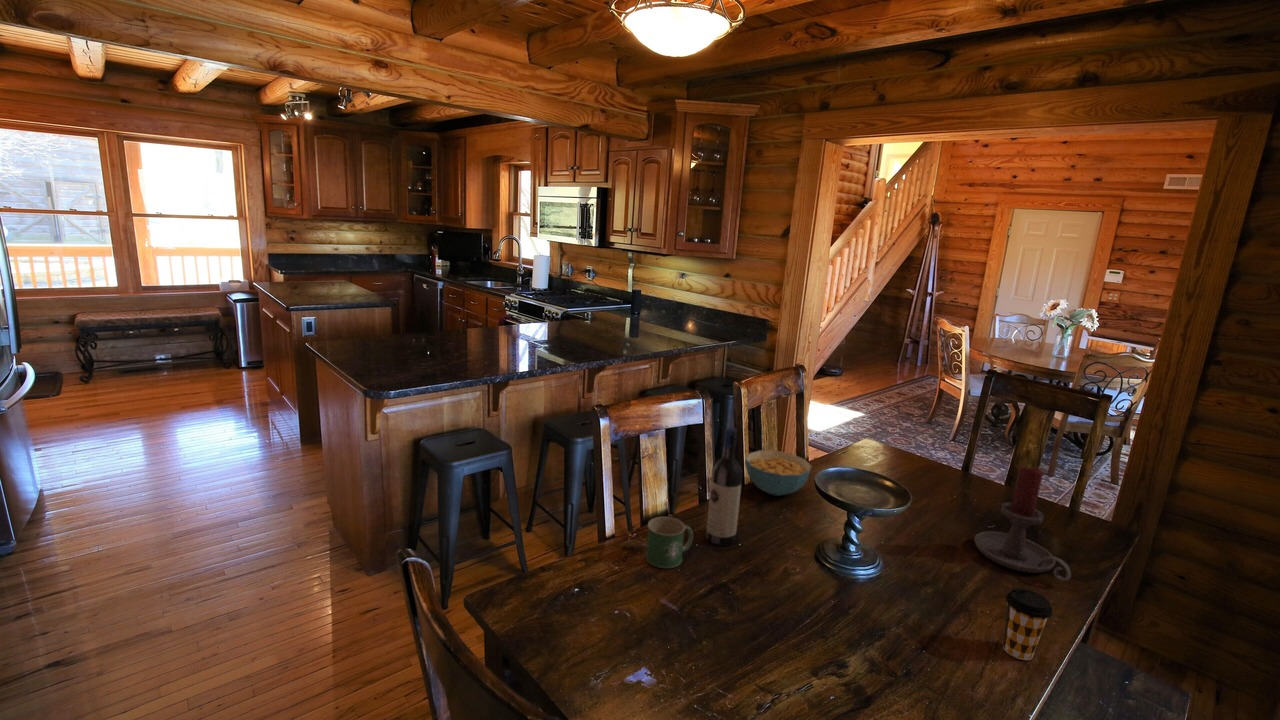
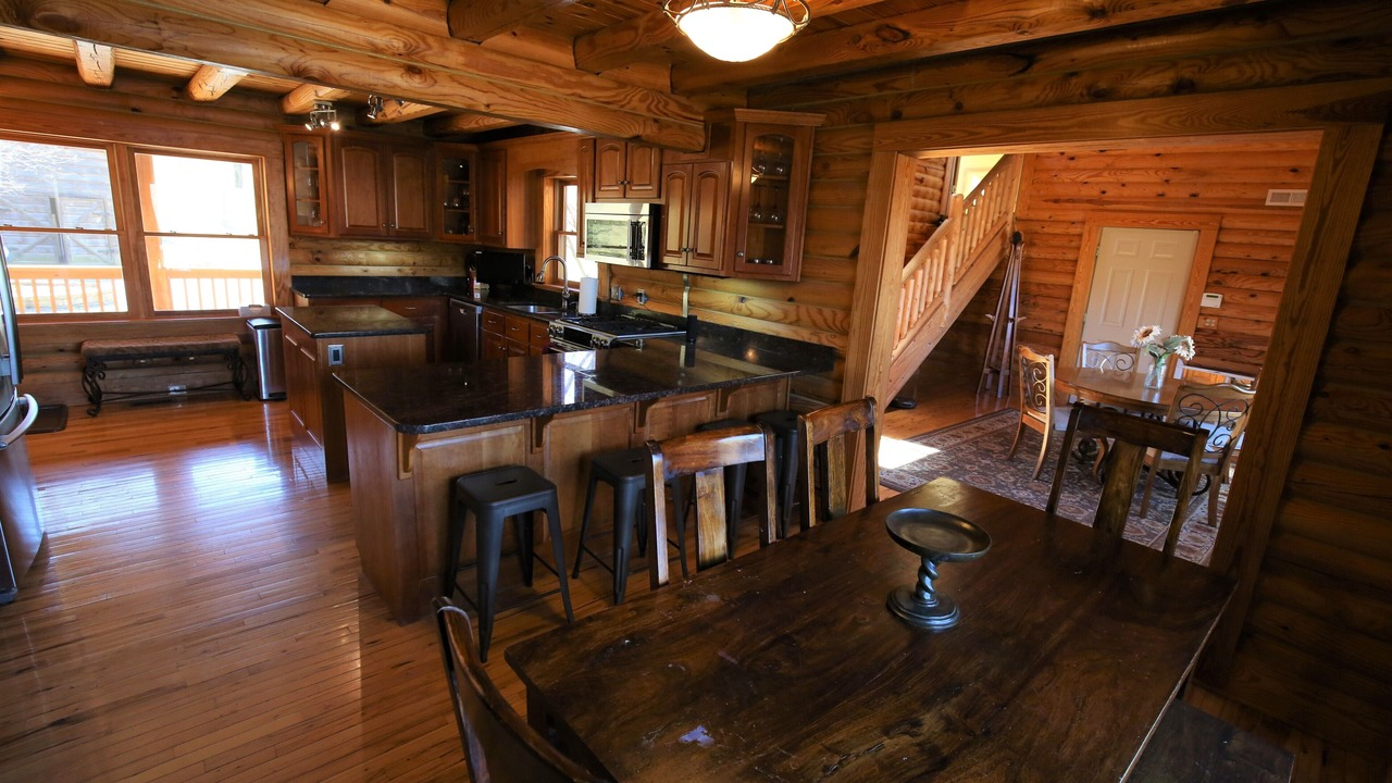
- mug [645,516,694,569]
- candle holder [974,464,1072,582]
- cereal bowl [744,449,813,497]
- wine bottle [705,426,744,547]
- coffee cup [1002,587,1053,661]
